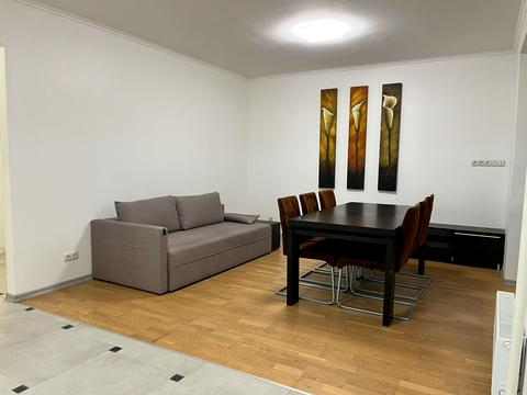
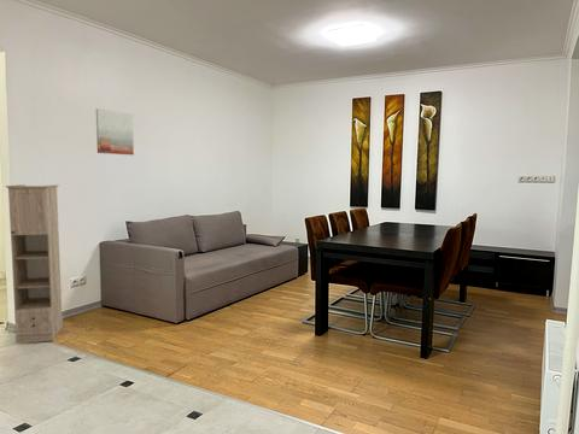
+ wall art [95,107,135,156]
+ storage cabinet [4,183,64,345]
